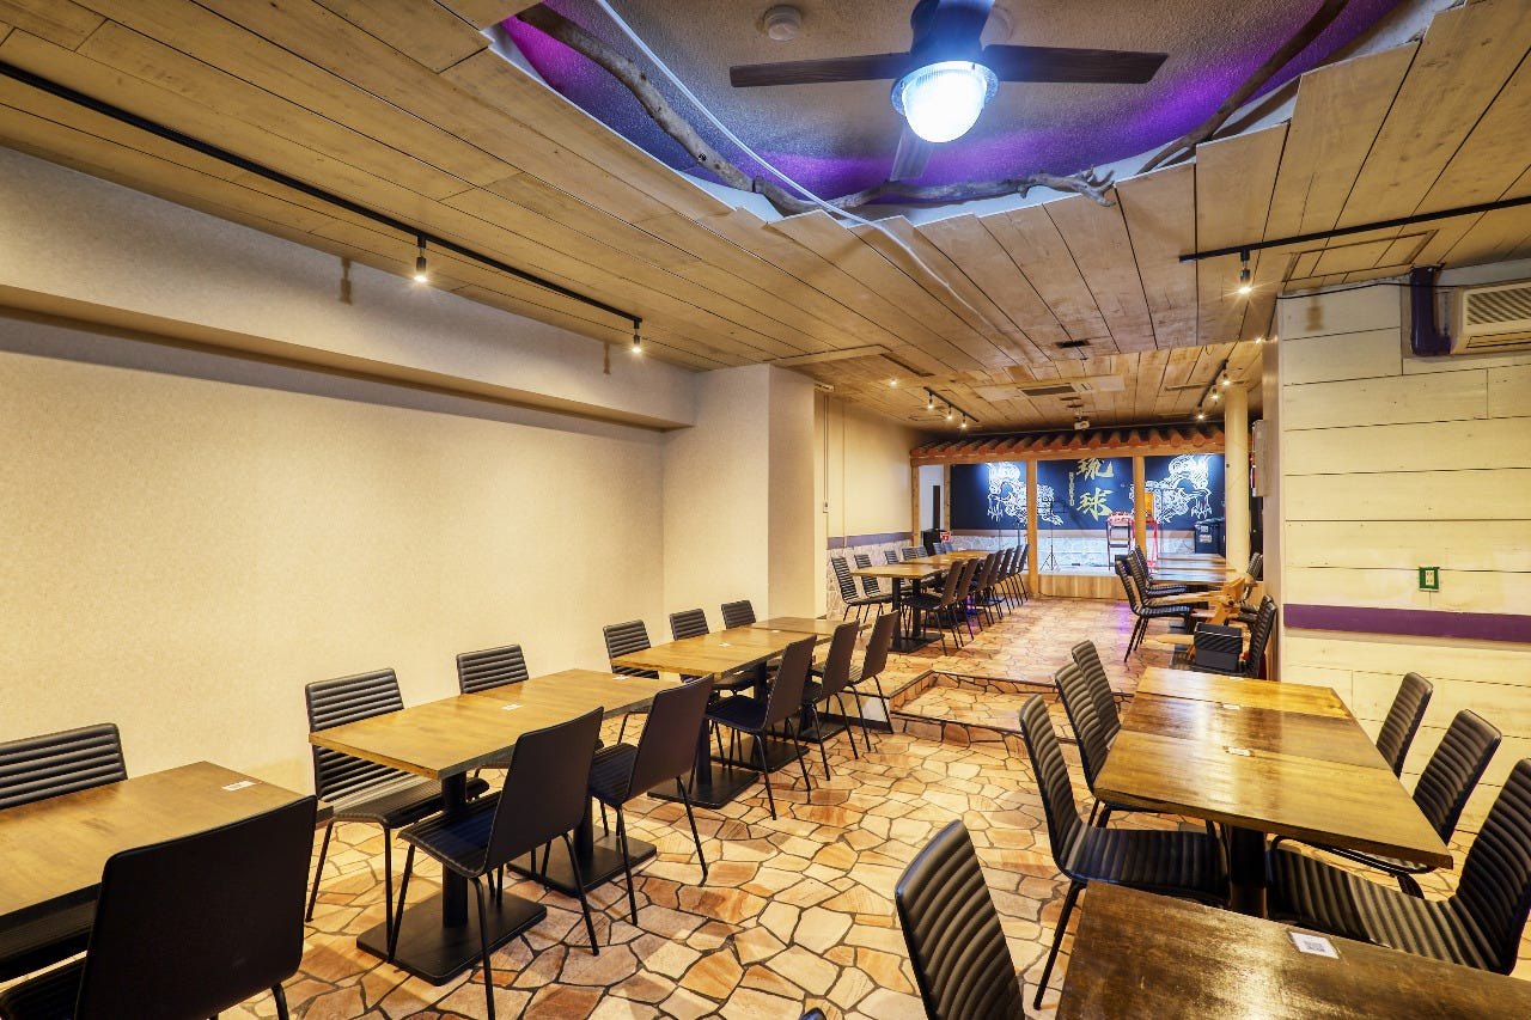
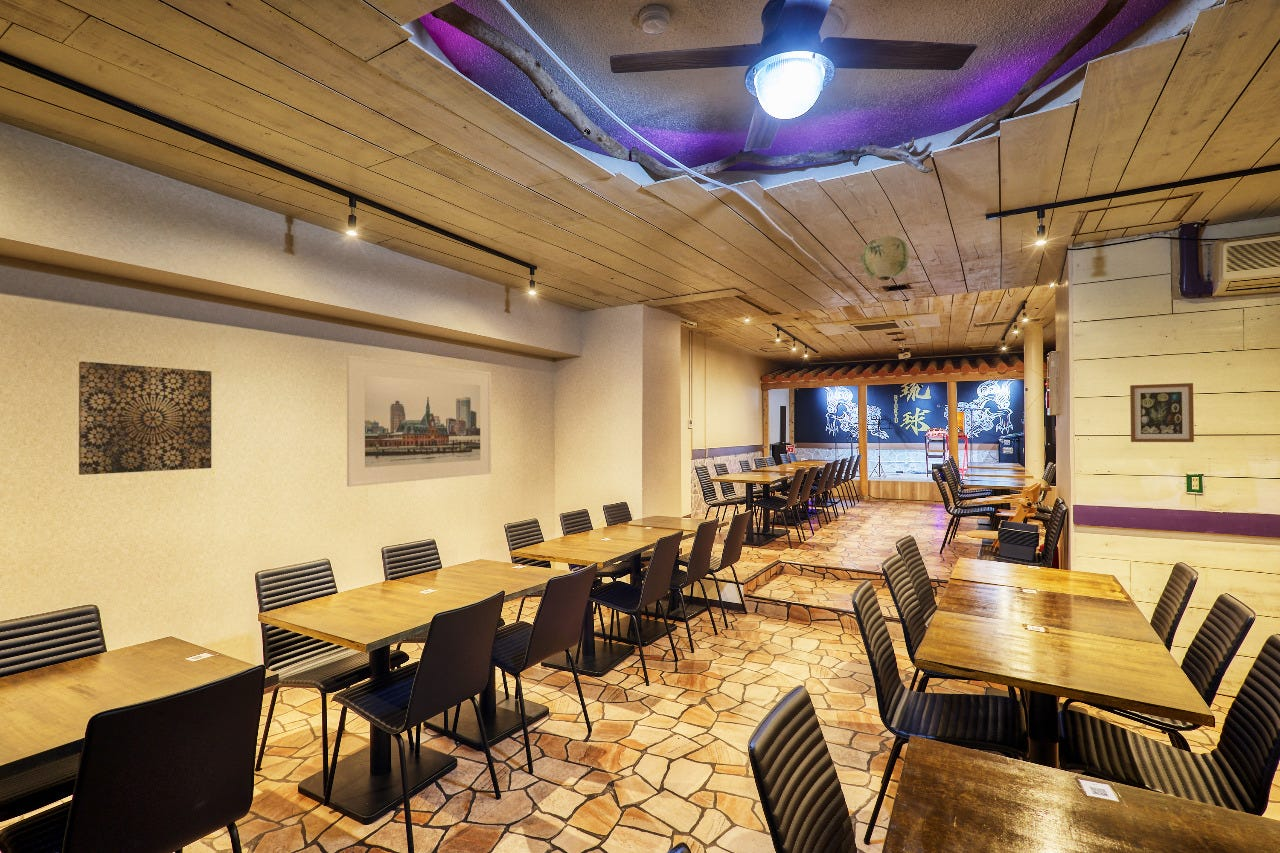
+ paper lantern [860,235,910,281]
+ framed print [346,354,492,488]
+ wall art [78,361,212,476]
+ wall art [1129,382,1195,443]
